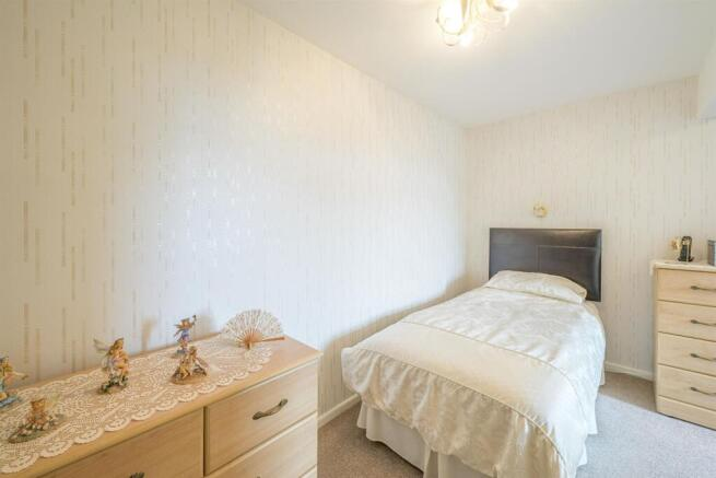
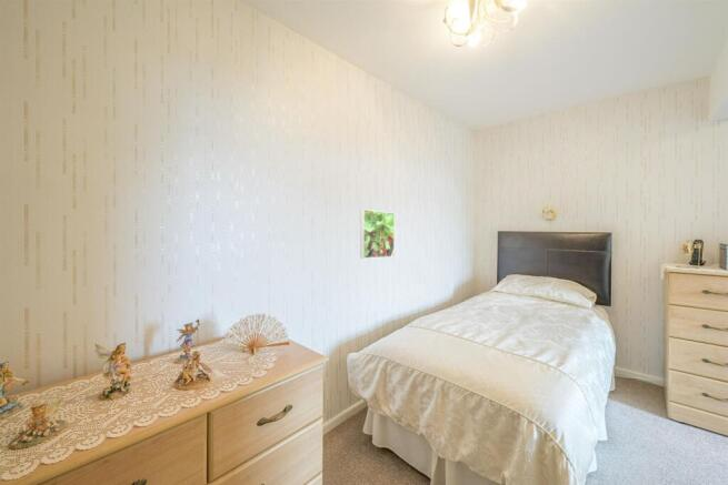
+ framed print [359,209,396,260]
